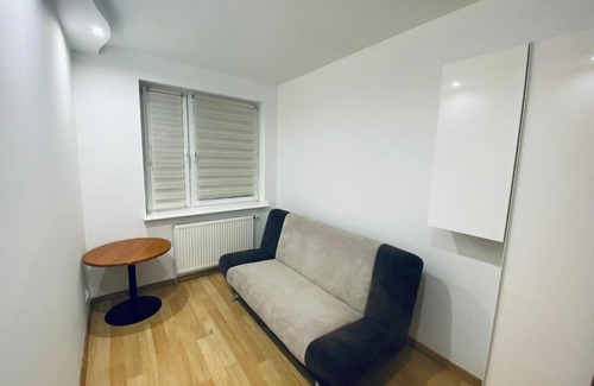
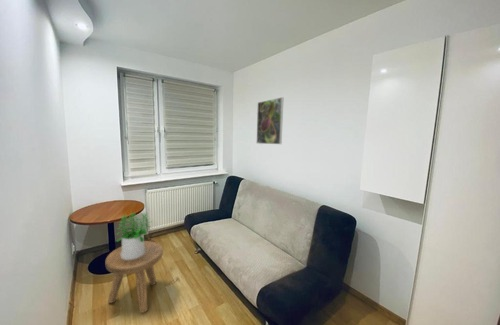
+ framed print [256,96,284,145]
+ potted plant [115,211,153,260]
+ stool [104,240,164,314]
